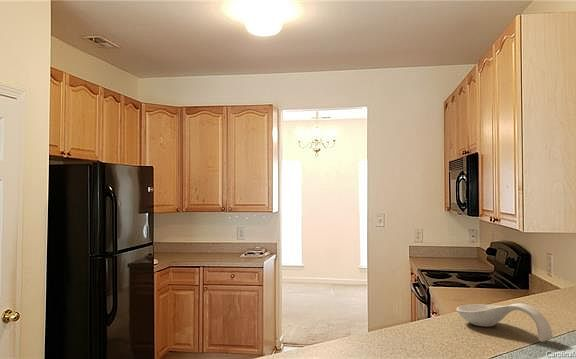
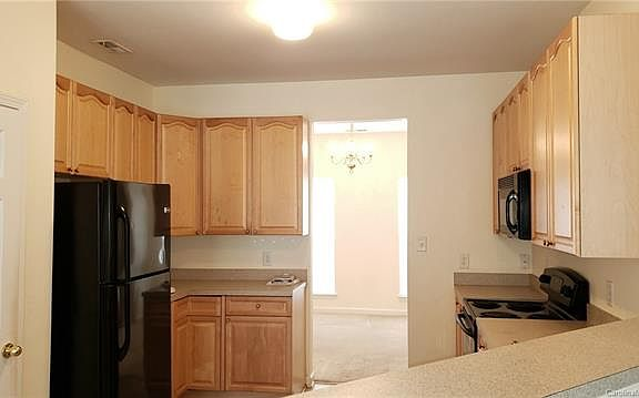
- spoon rest [455,302,554,343]
